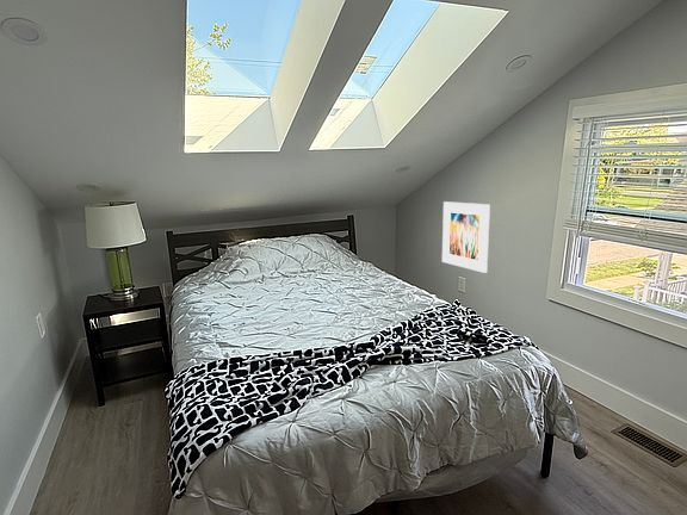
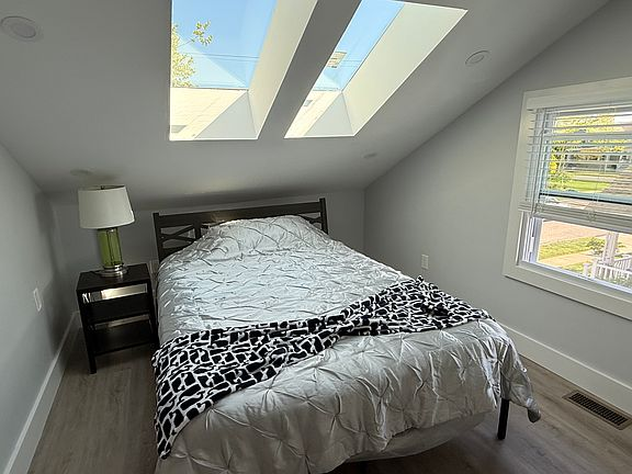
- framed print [441,200,491,274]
